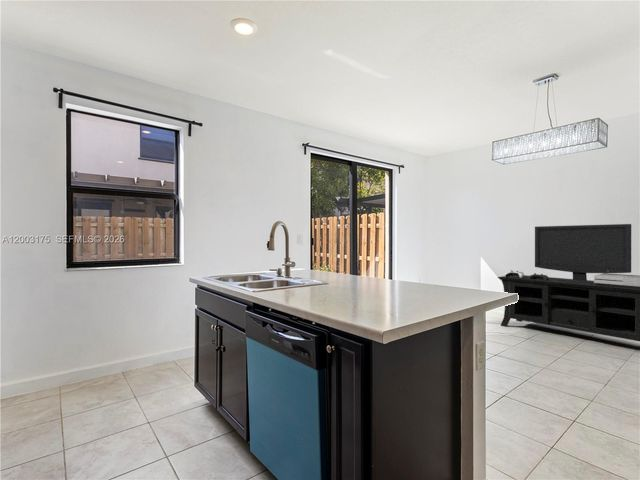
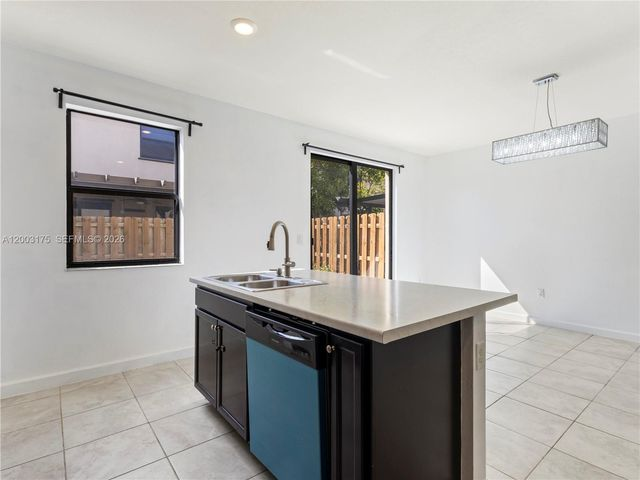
- media console [497,223,640,342]
